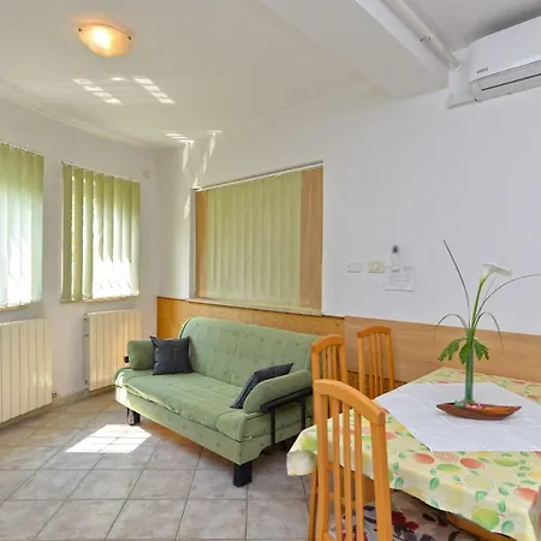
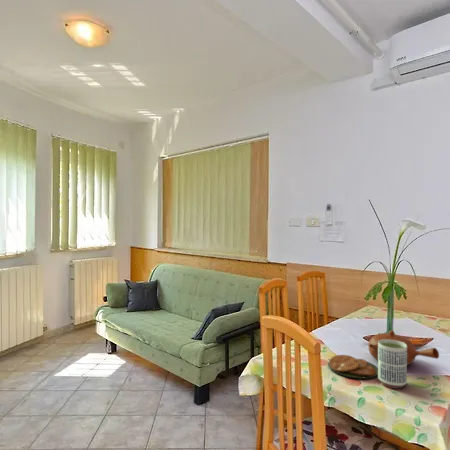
+ teapot [327,329,440,389]
